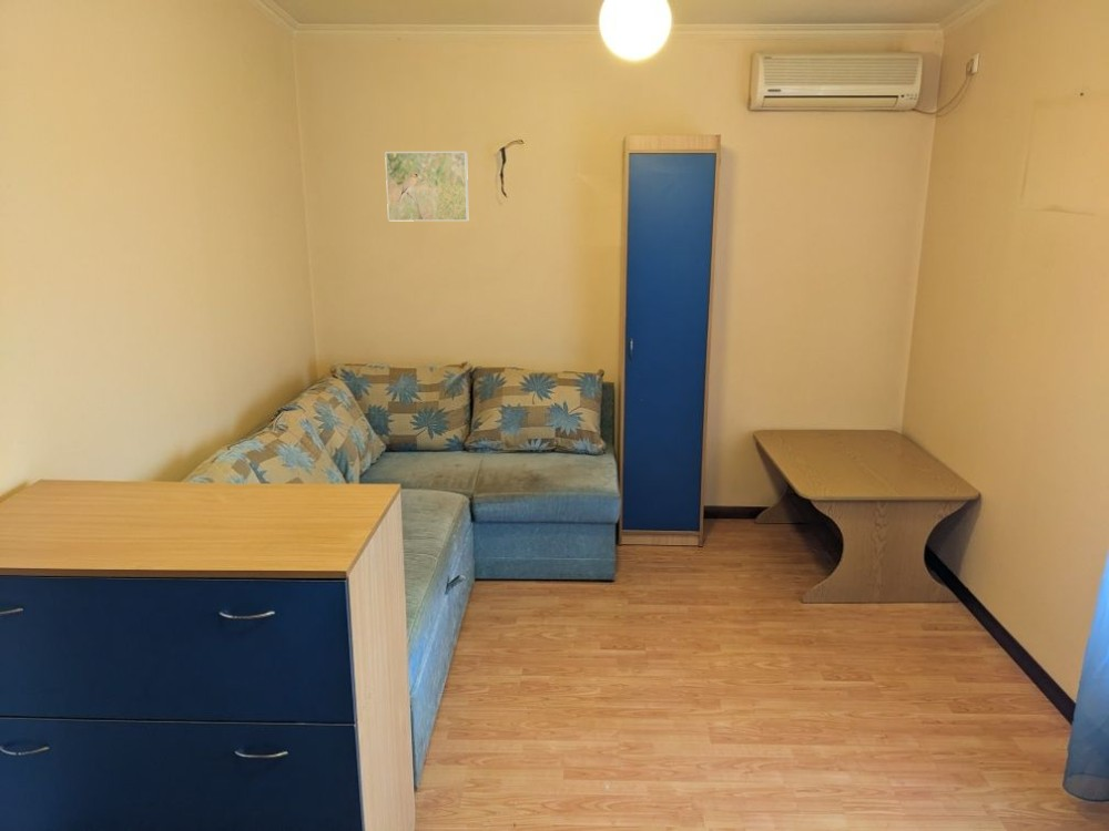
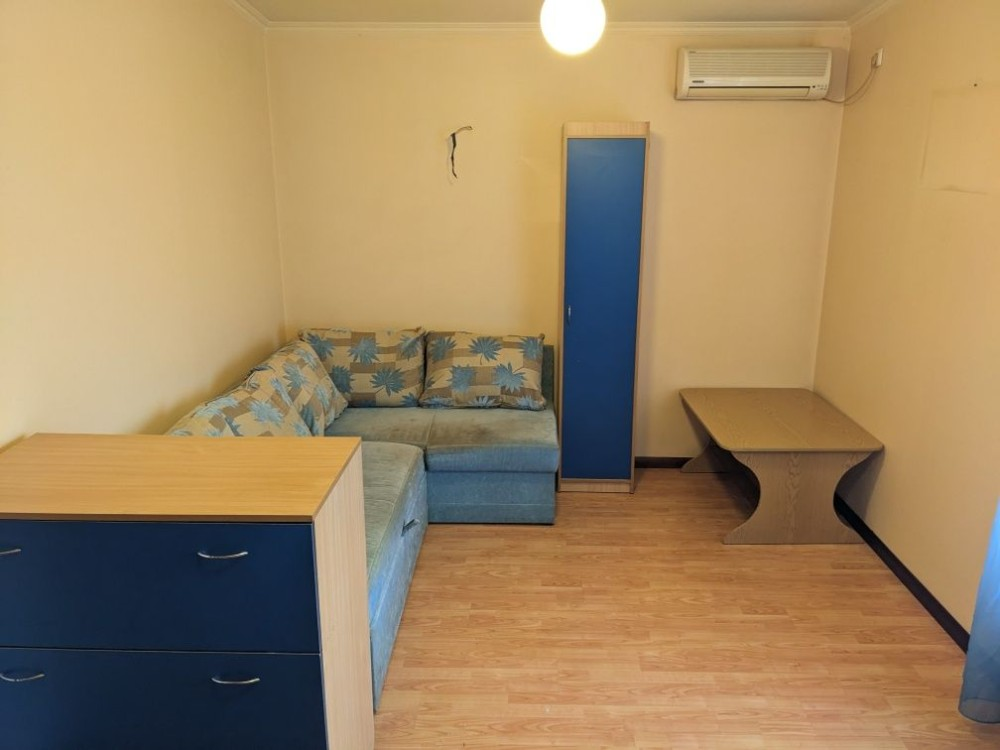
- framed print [384,151,469,223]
